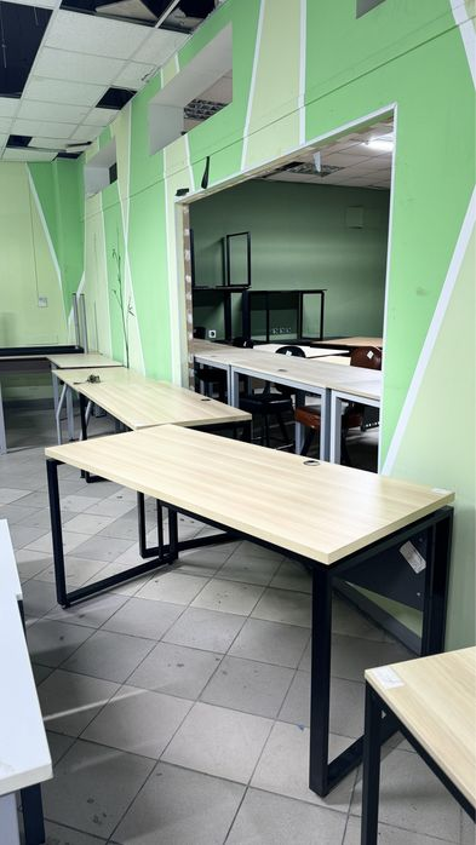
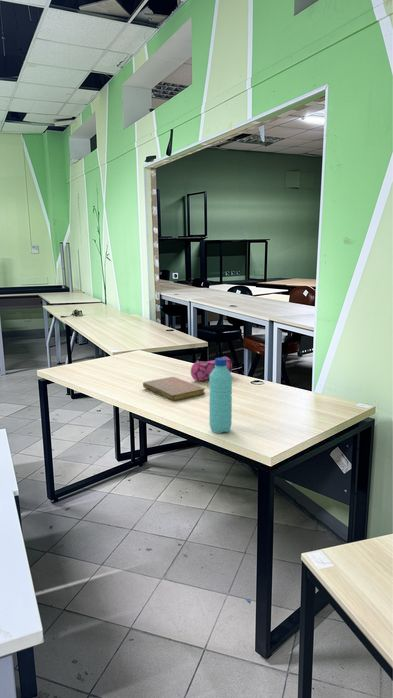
+ water bottle [208,357,233,434]
+ notebook [142,376,206,402]
+ pencil case [190,356,233,382]
